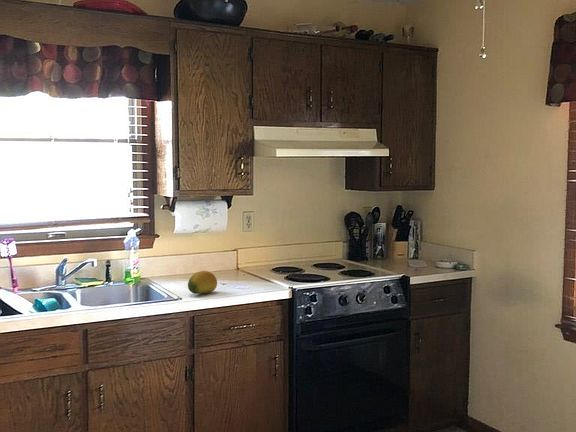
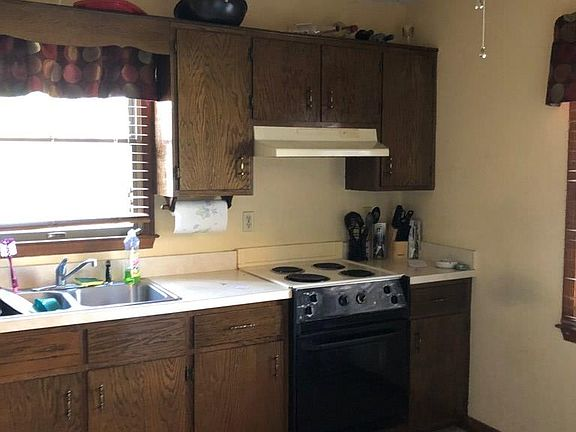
- fruit [187,270,218,295]
